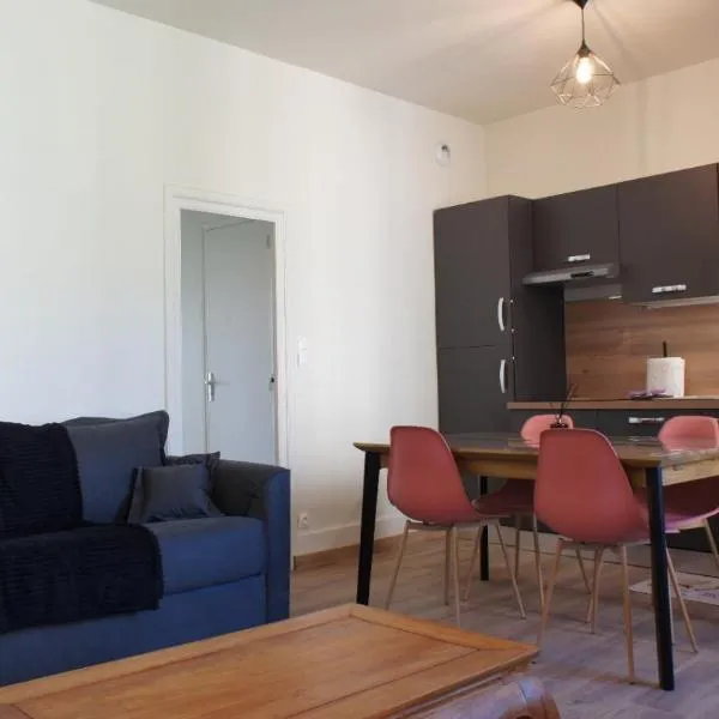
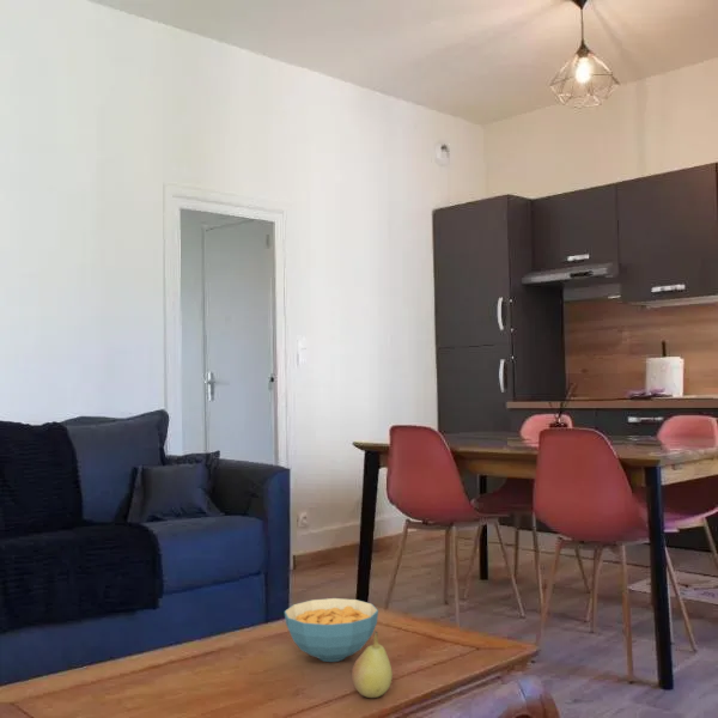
+ fruit [351,629,394,699]
+ cereal bowl [284,597,379,663]
